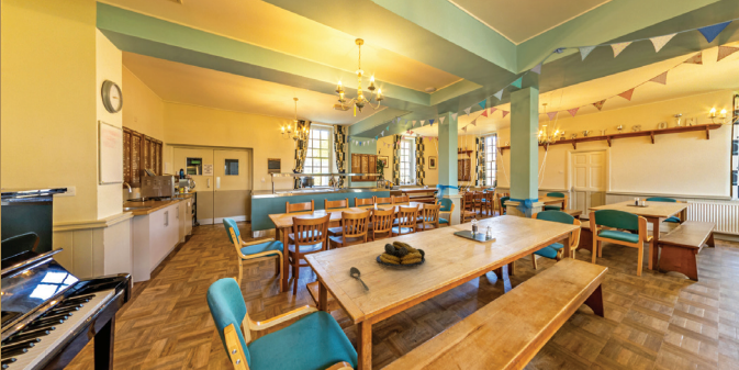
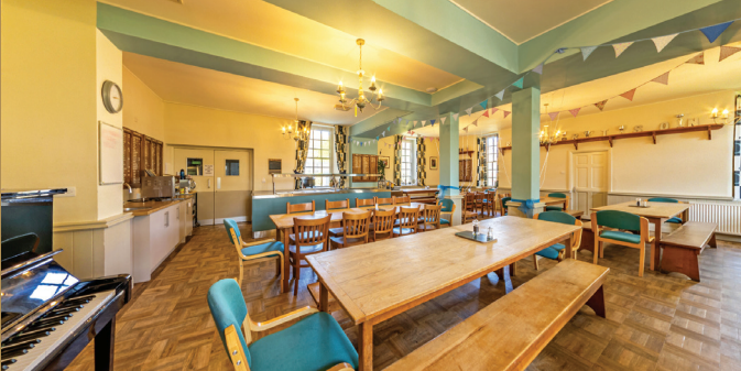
- fruit bowl [374,240,426,267]
- stirrer [349,266,370,292]
